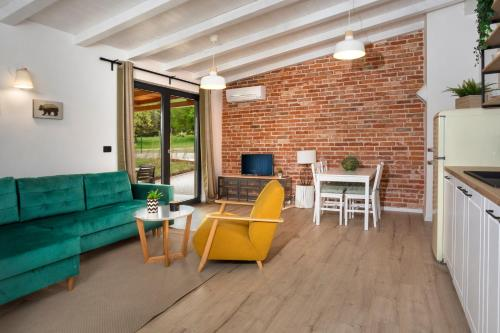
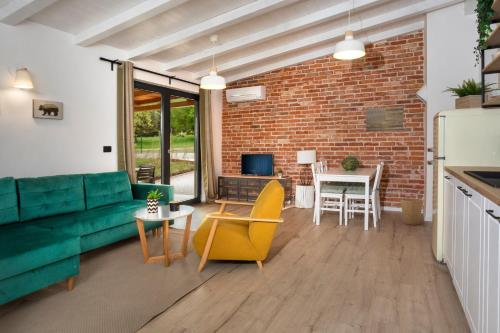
+ trash can [399,197,424,226]
+ wall art [365,105,405,133]
